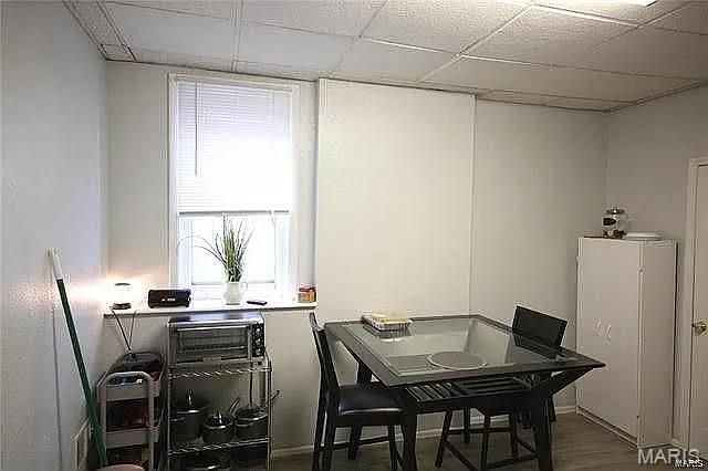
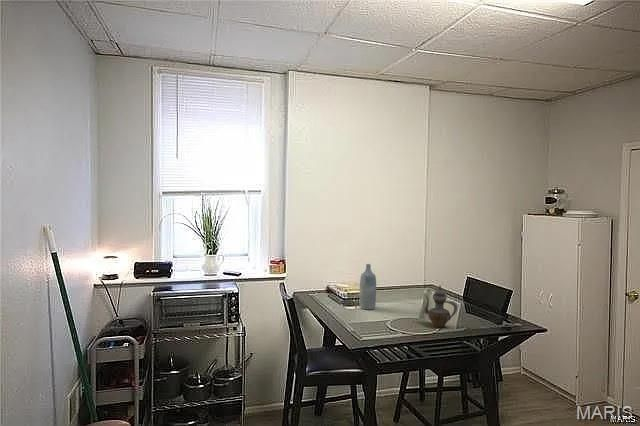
+ teapot [422,284,459,329]
+ bottle [359,263,377,311]
